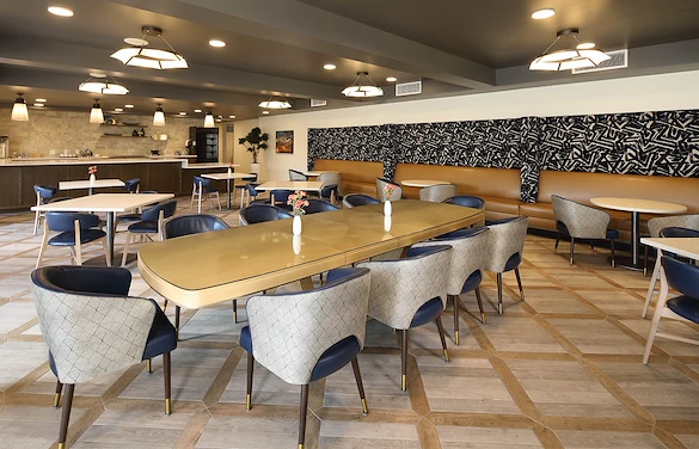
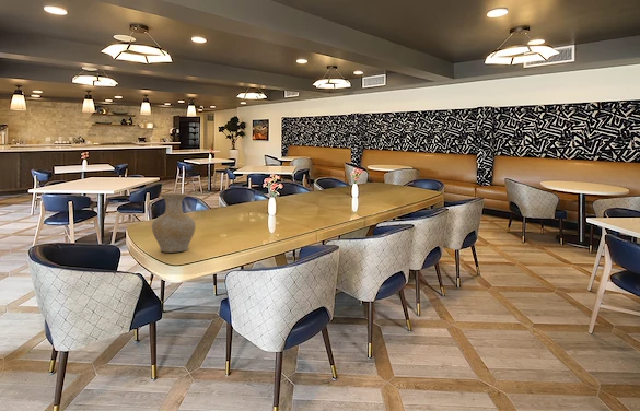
+ vase [151,192,197,254]
